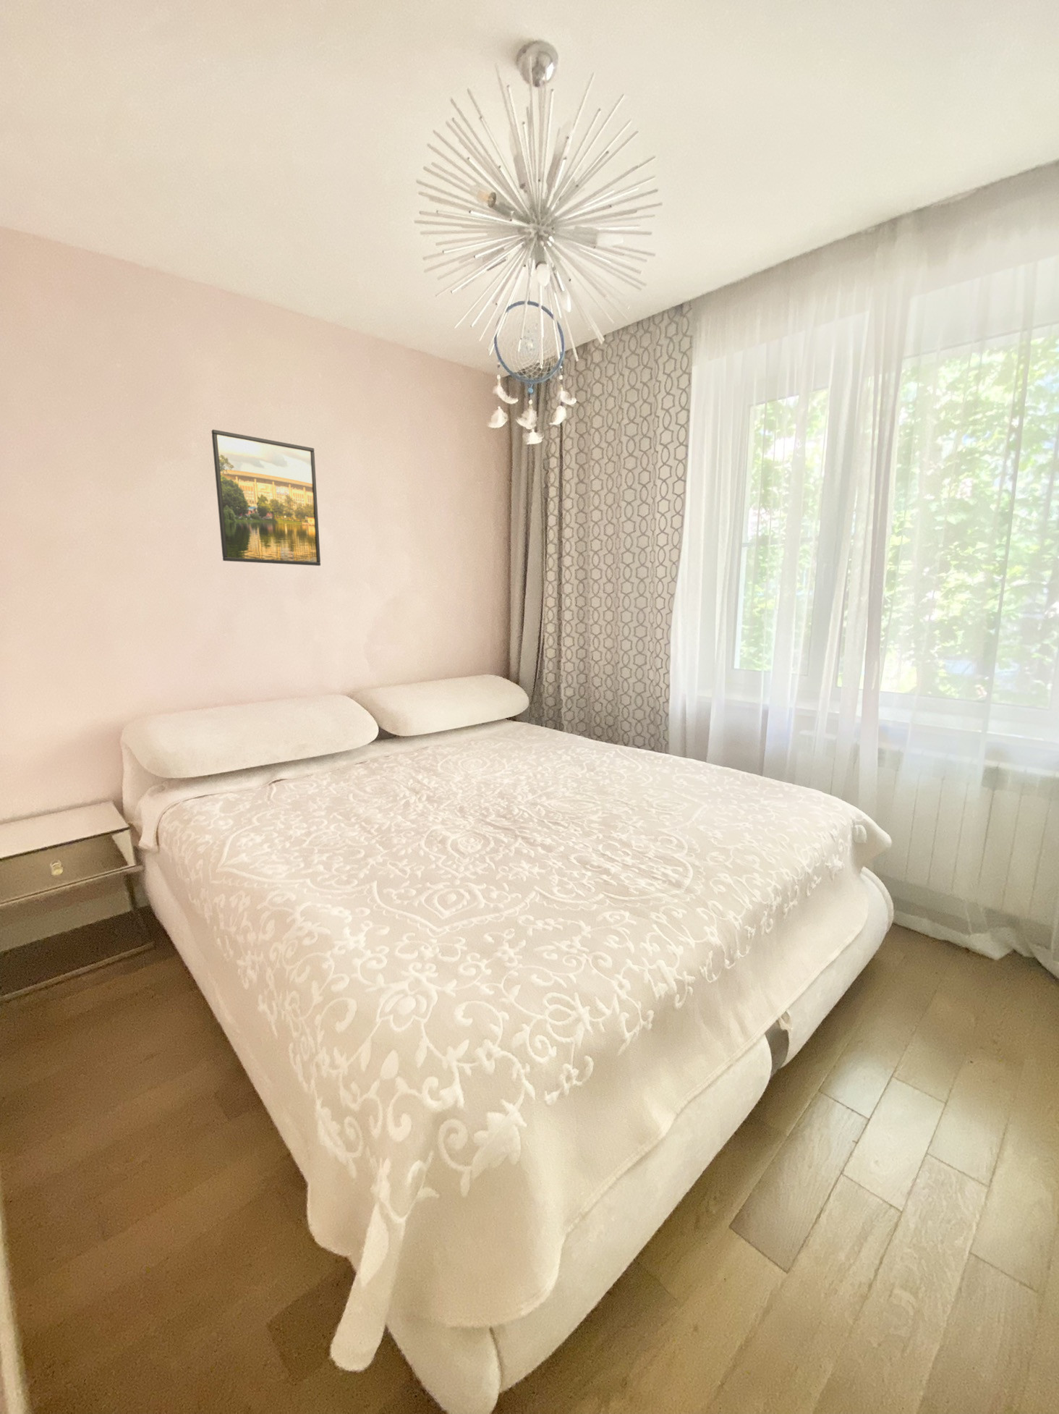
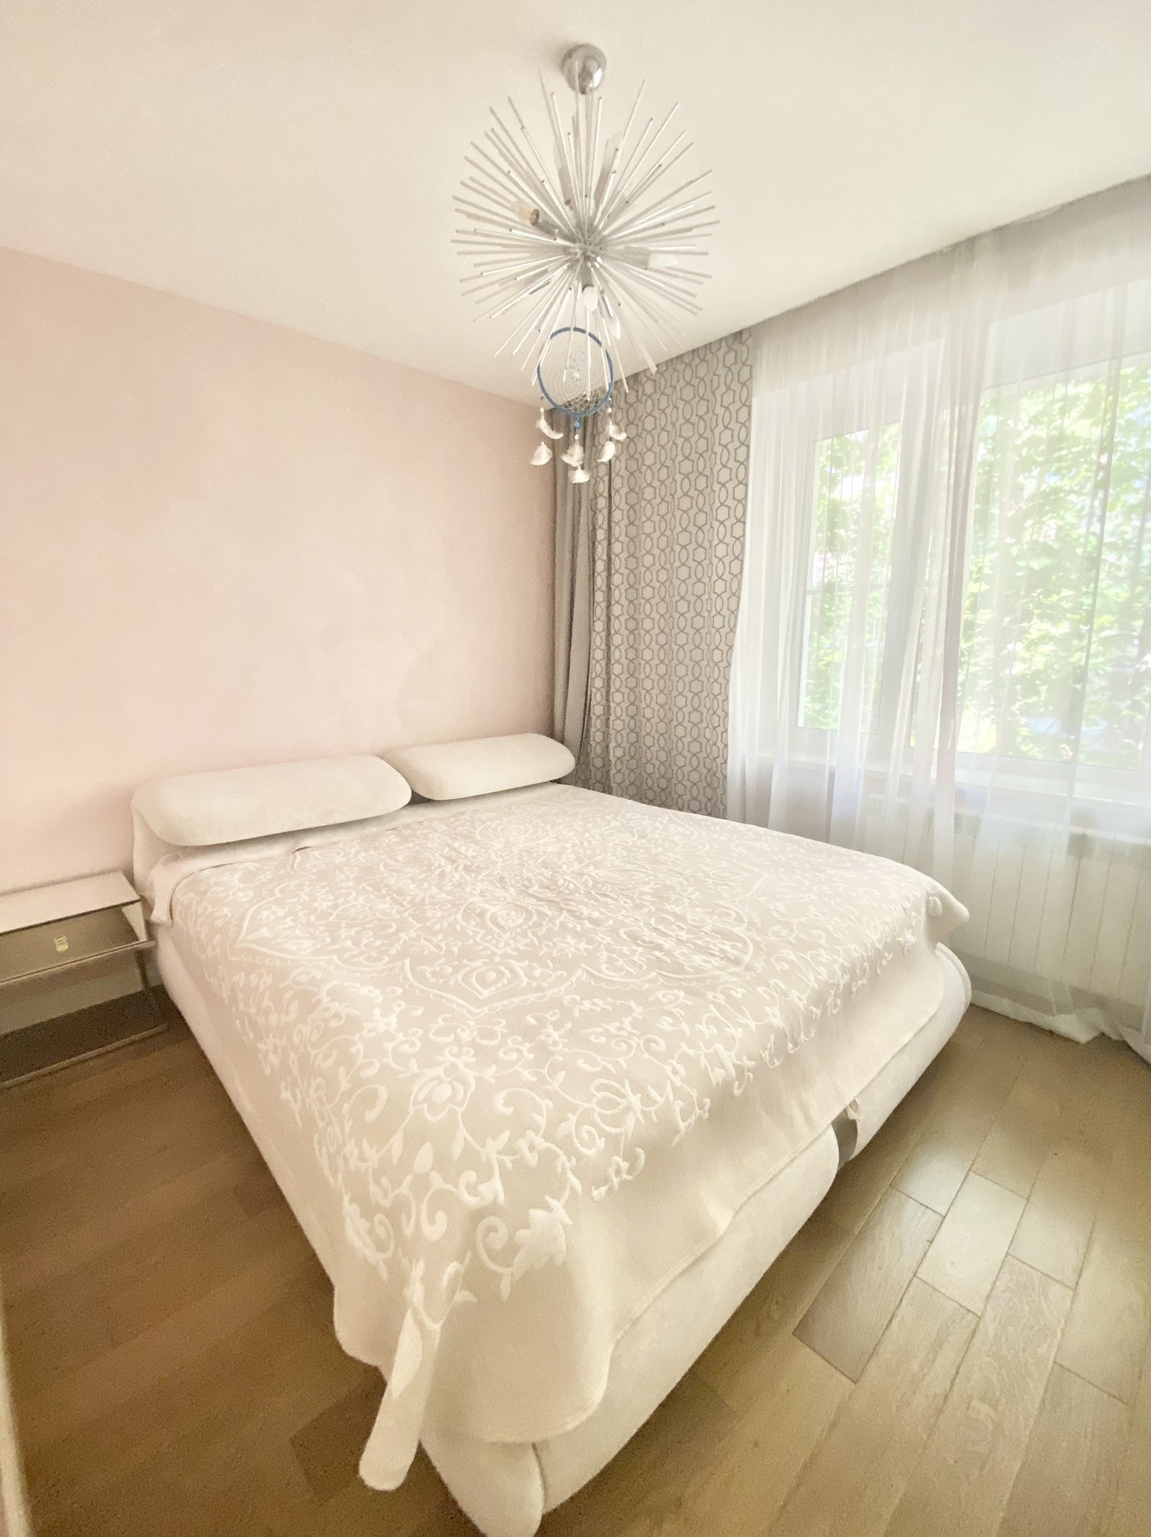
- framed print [211,429,321,566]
